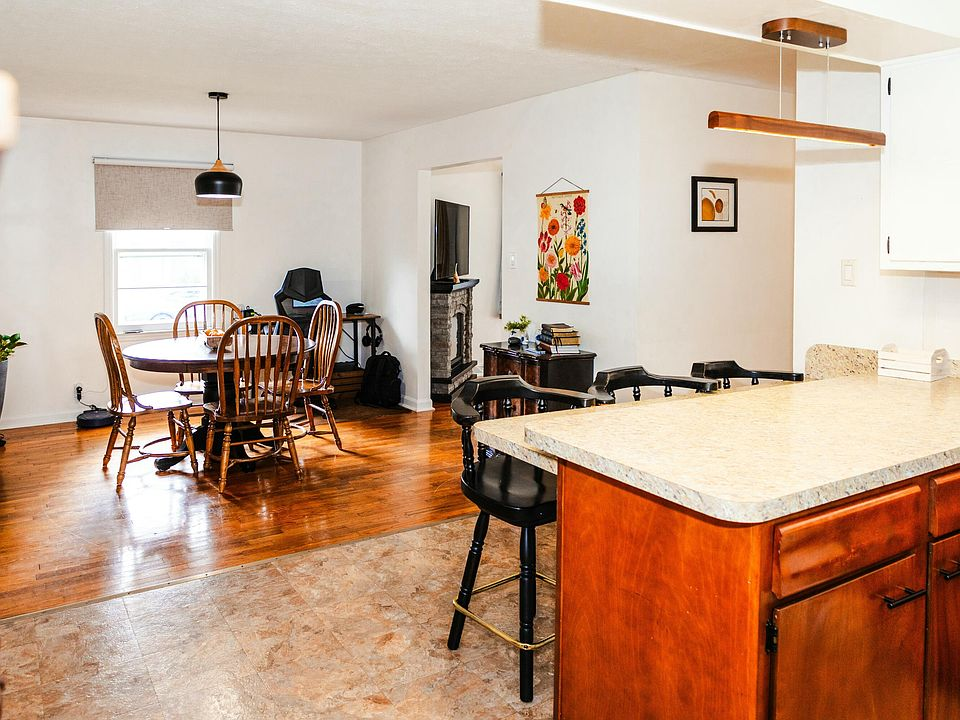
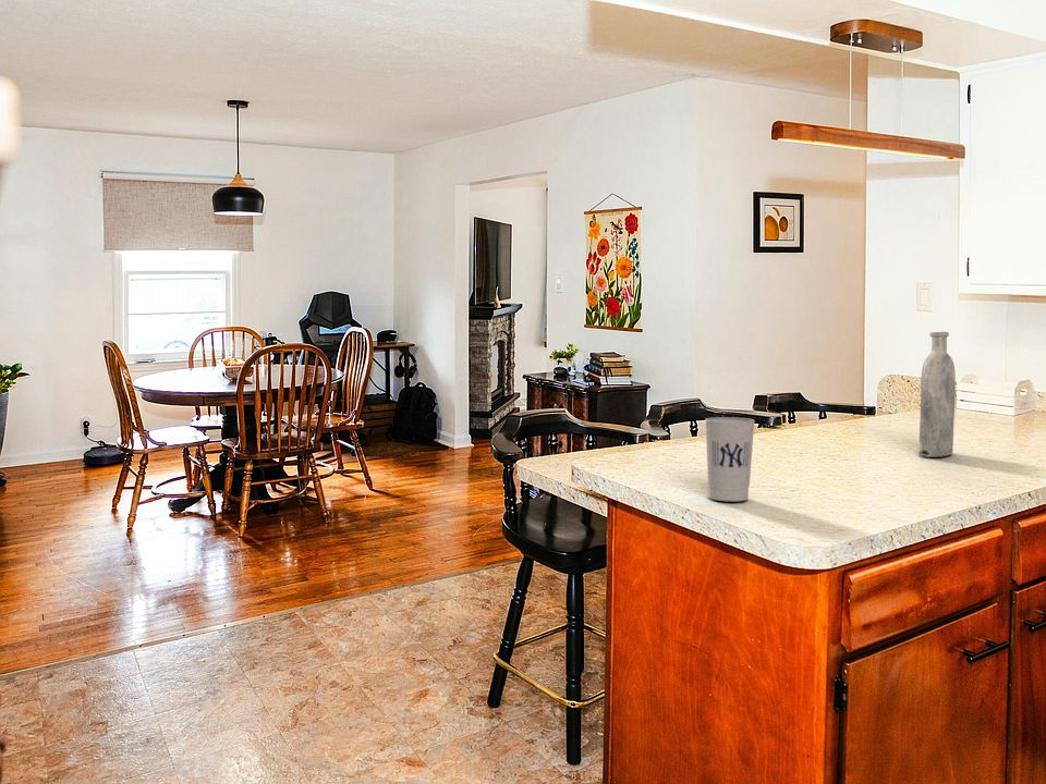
+ bottle [917,331,957,458]
+ cup [704,416,756,502]
